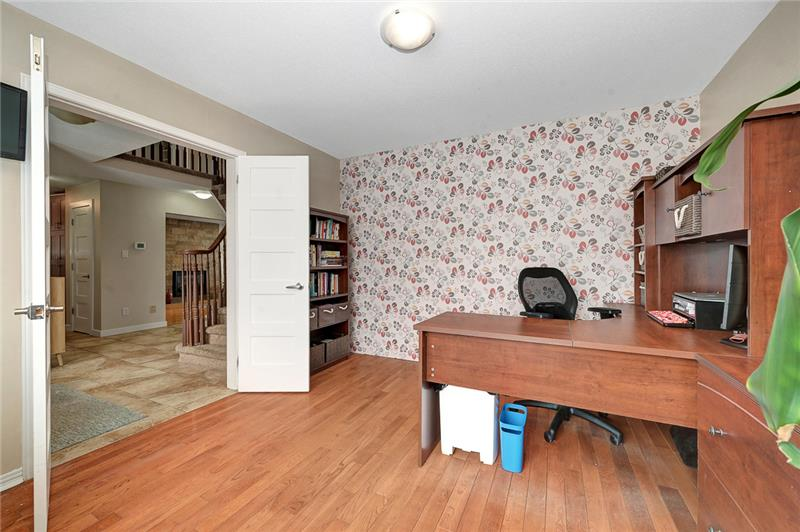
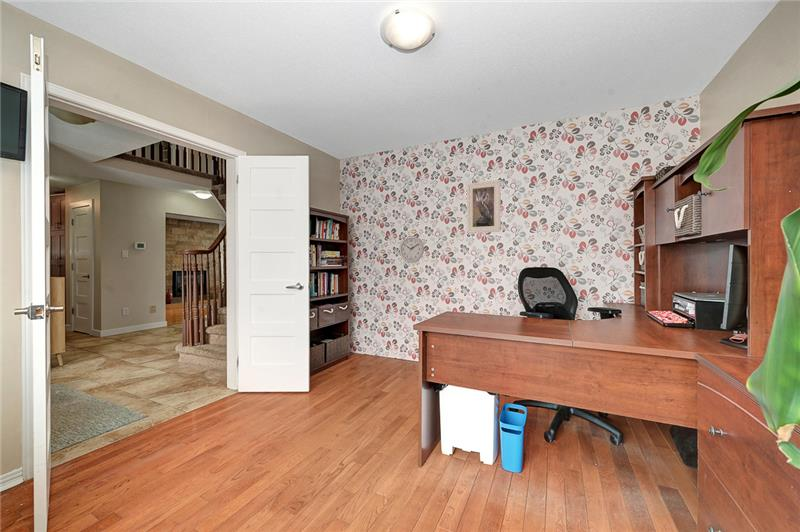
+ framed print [466,179,501,234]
+ wall clock [398,235,425,264]
